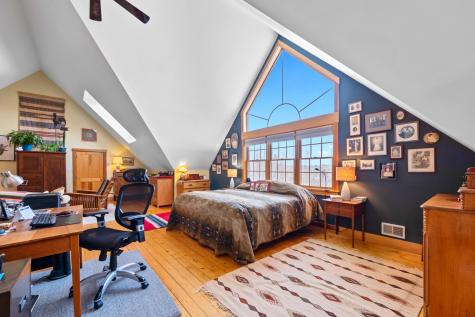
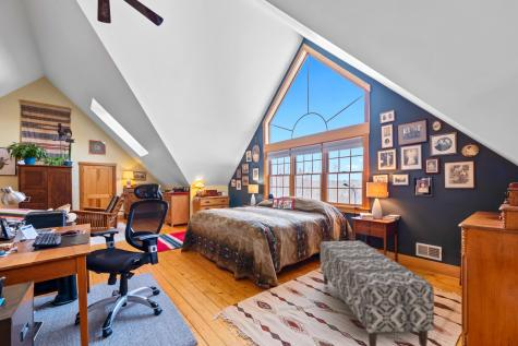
+ bench [320,240,435,346]
